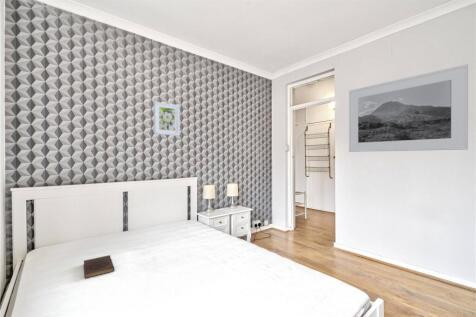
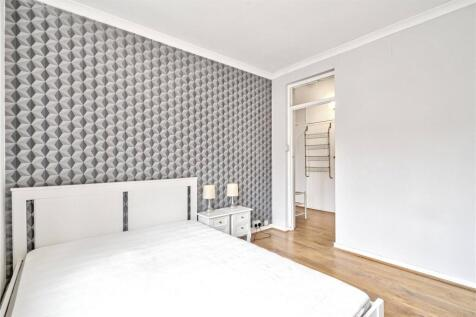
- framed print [153,101,180,137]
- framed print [348,63,469,153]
- book [83,254,115,279]
